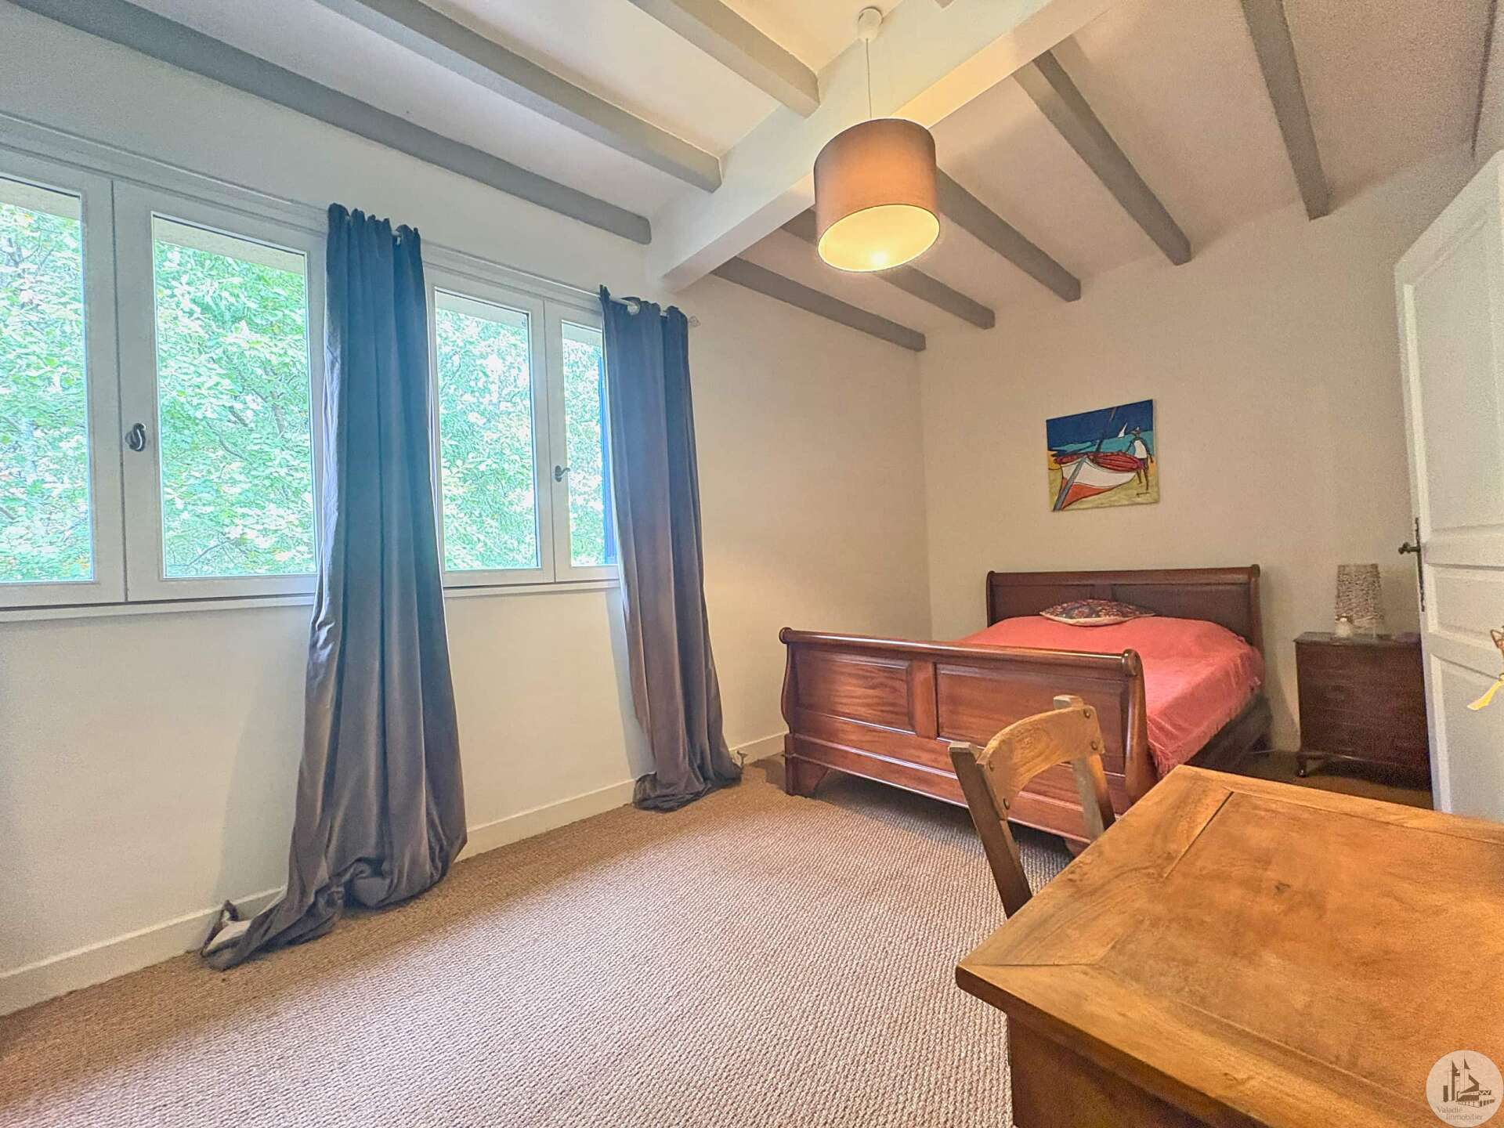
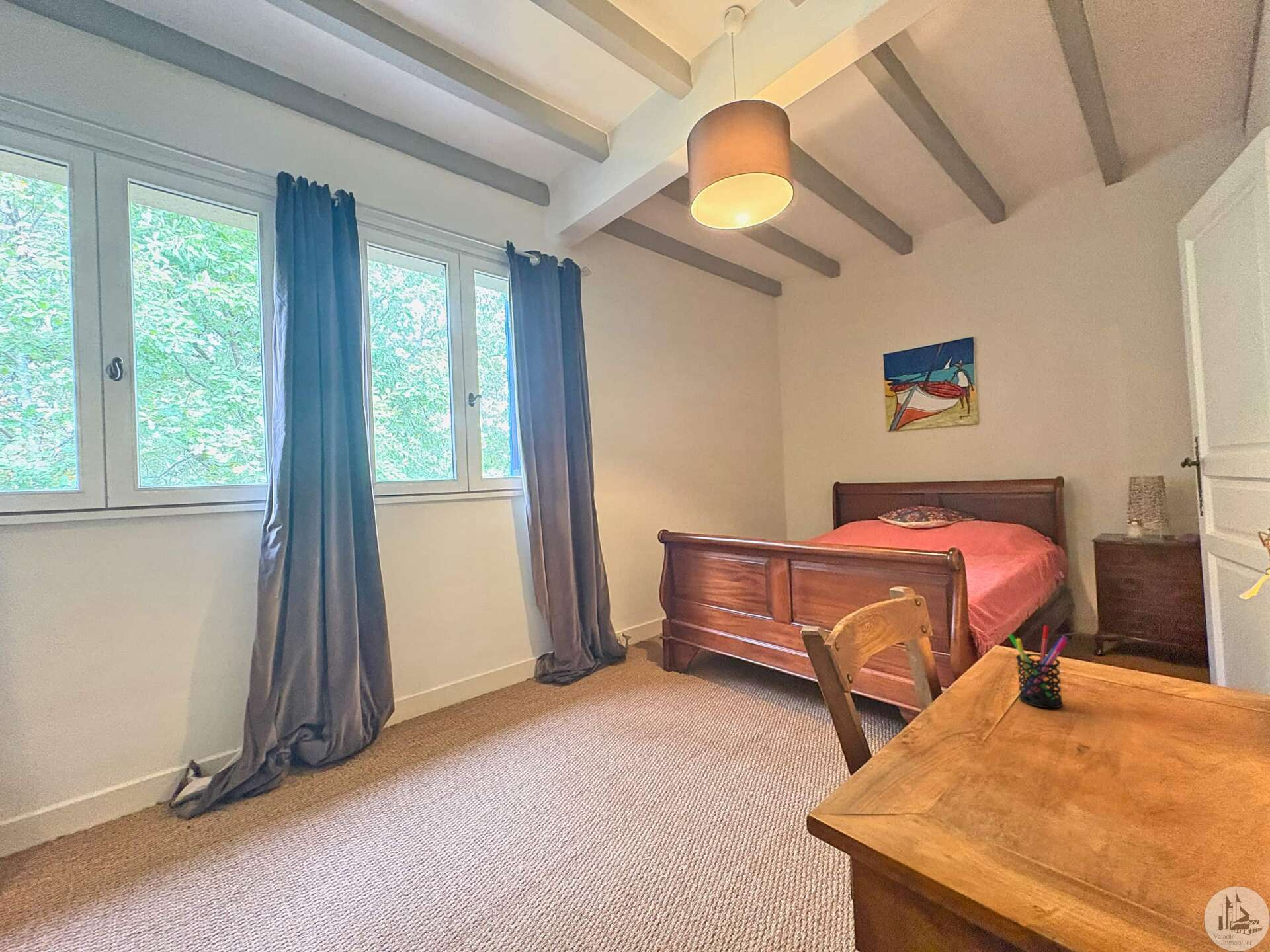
+ pen holder [1007,625,1069,709]
